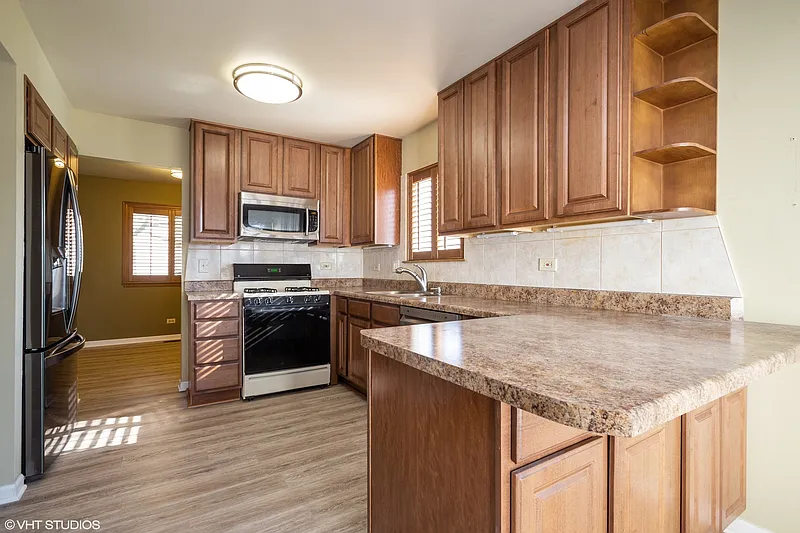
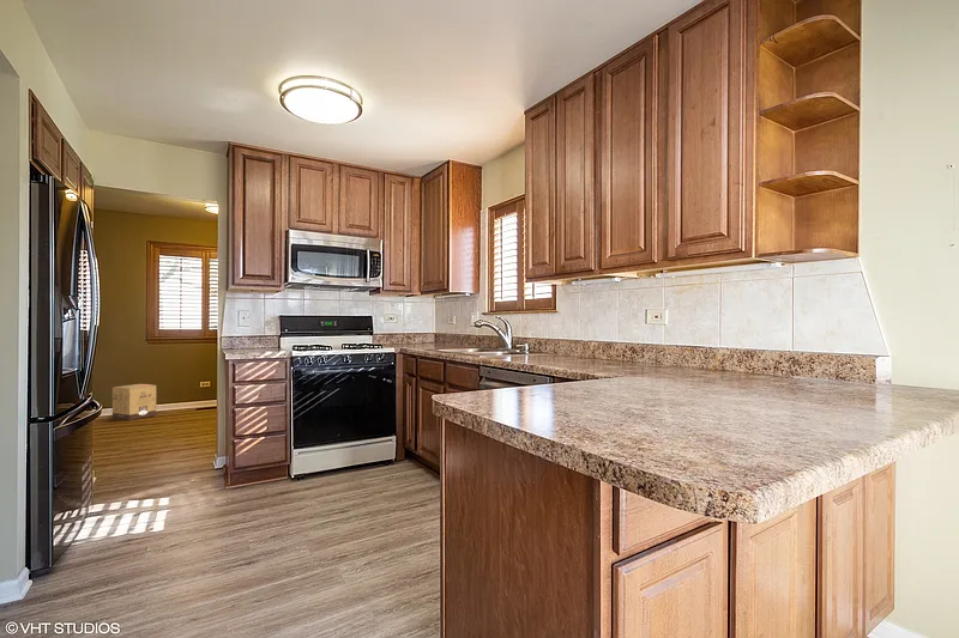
+ cardboard box [111,383,157,421]
